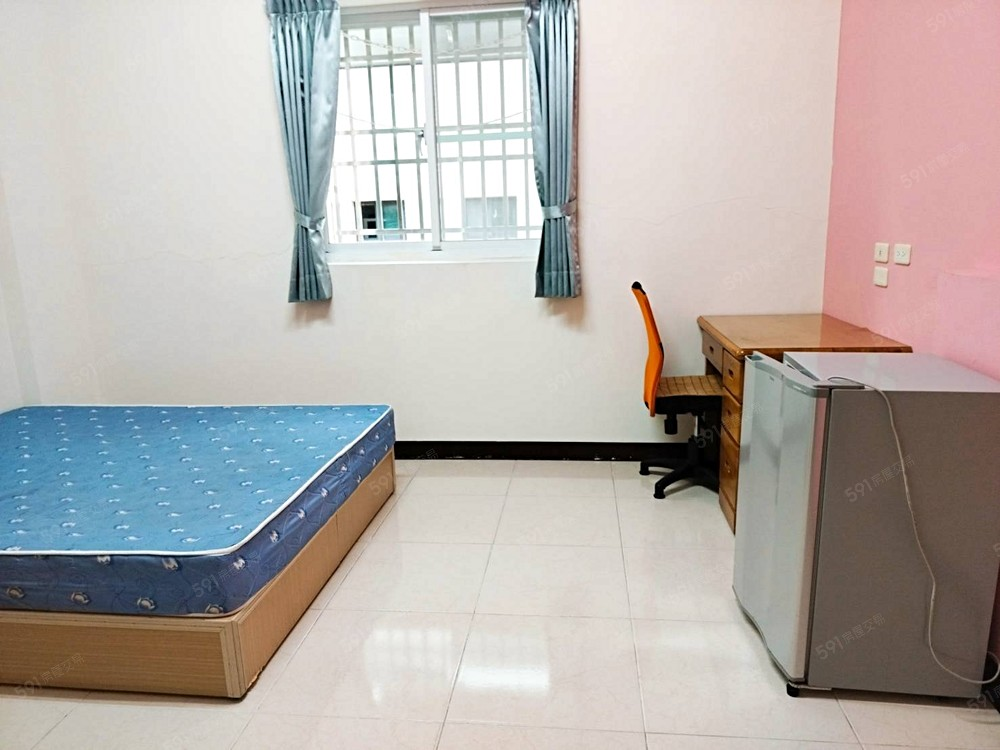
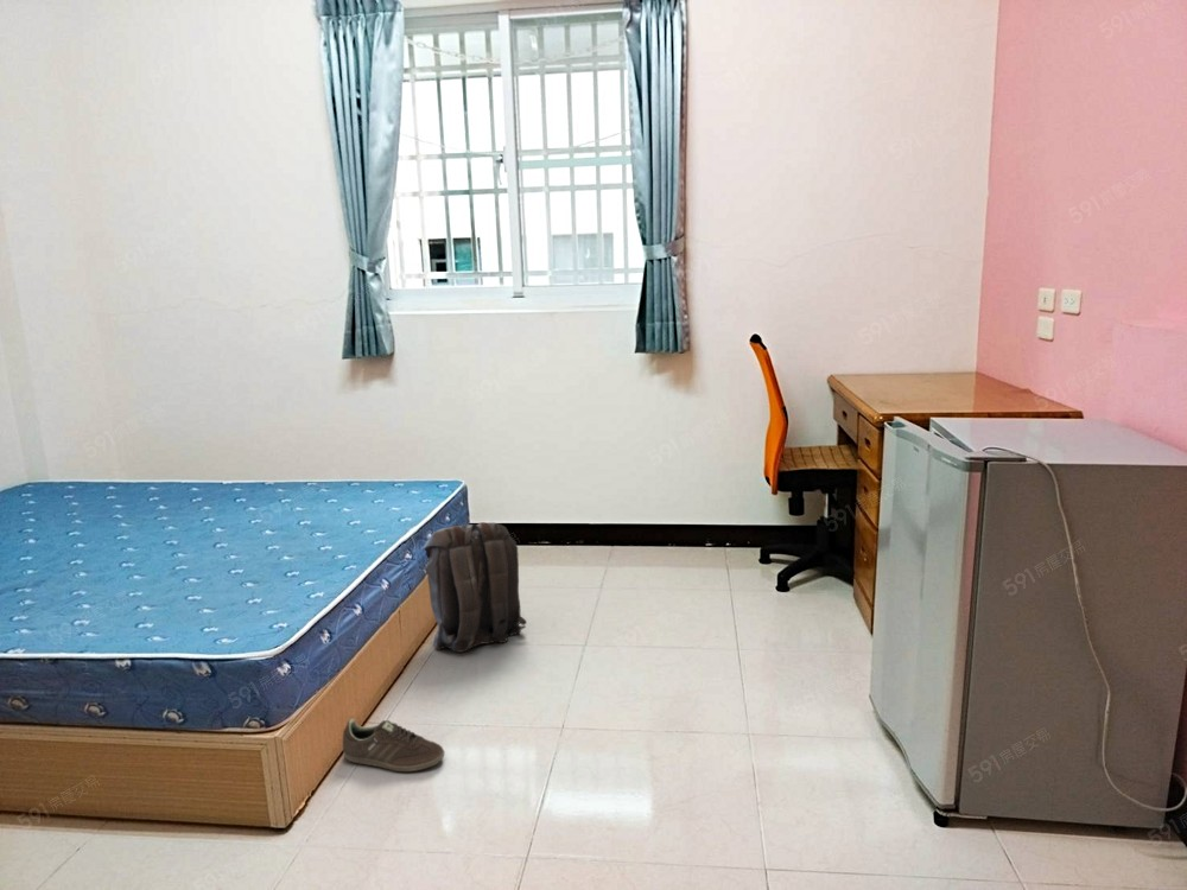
+ backpack [423,521,528,654]
+ sneaker [342,718,445,773]
